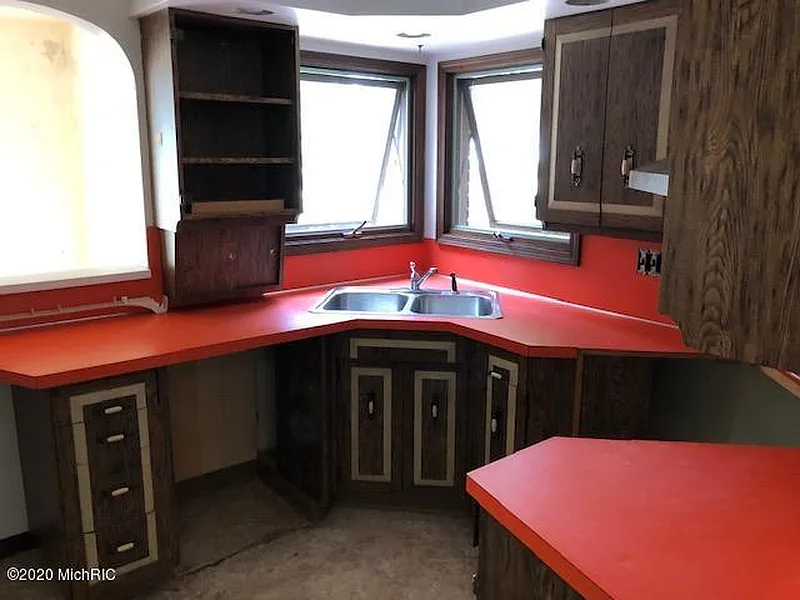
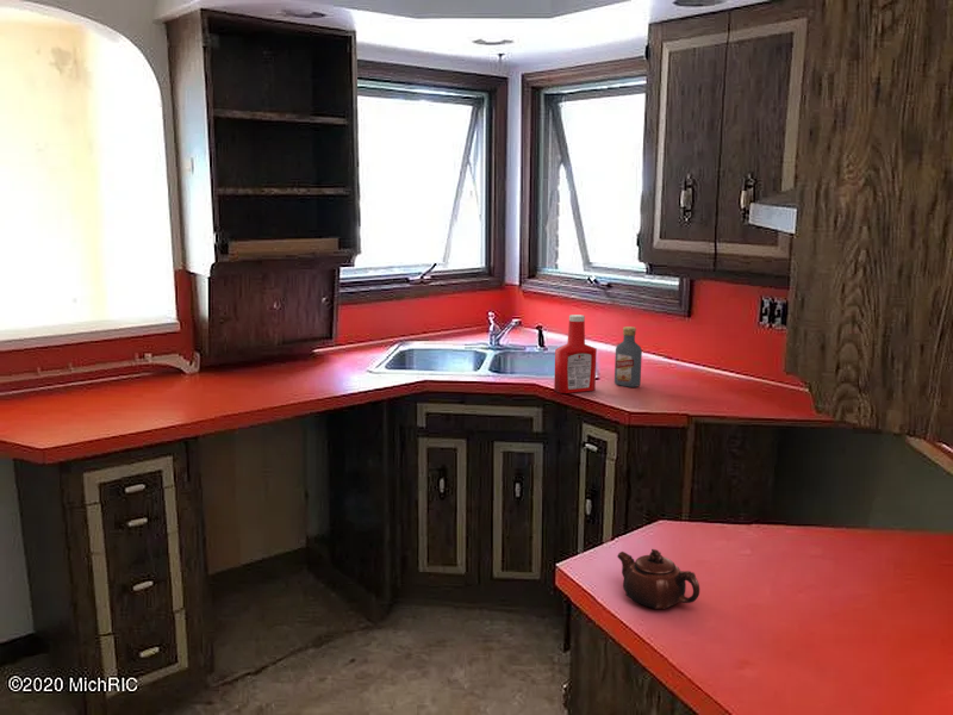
+ soap bottle [553,313,598,394]
+ vodka [613,325,643,388]
+ teapot [616,548,700,610]
